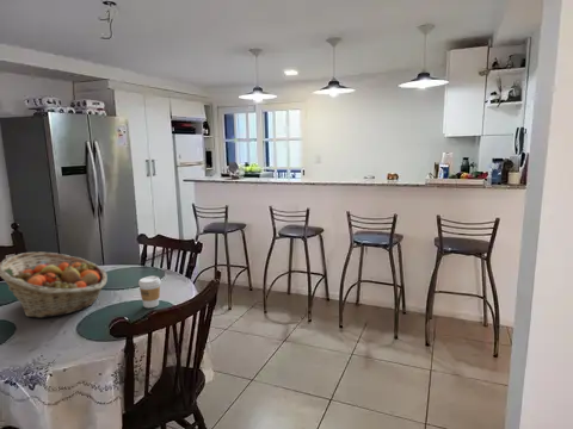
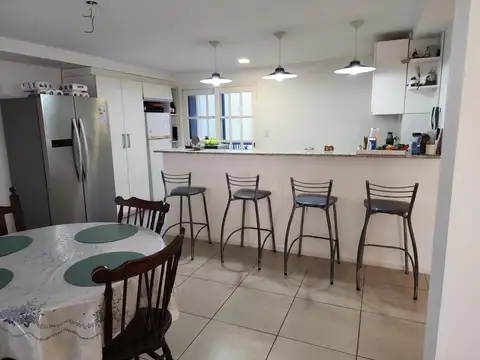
- coffee cup [137,275,161,309]
- fruit basket [0,251,109,319]
